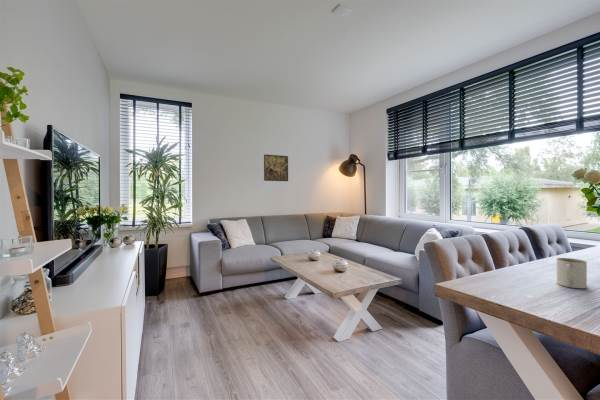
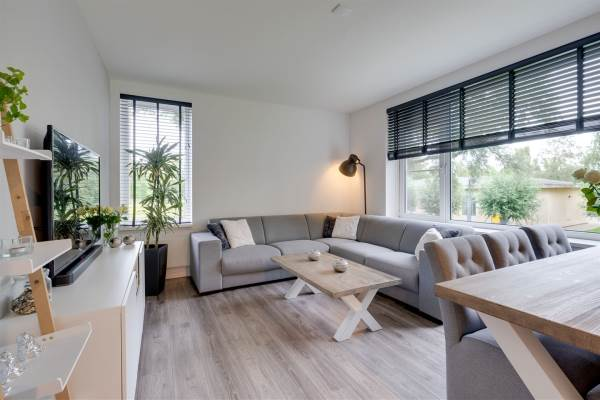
- mug [556,257,588,289]
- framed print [263,153,289,182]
